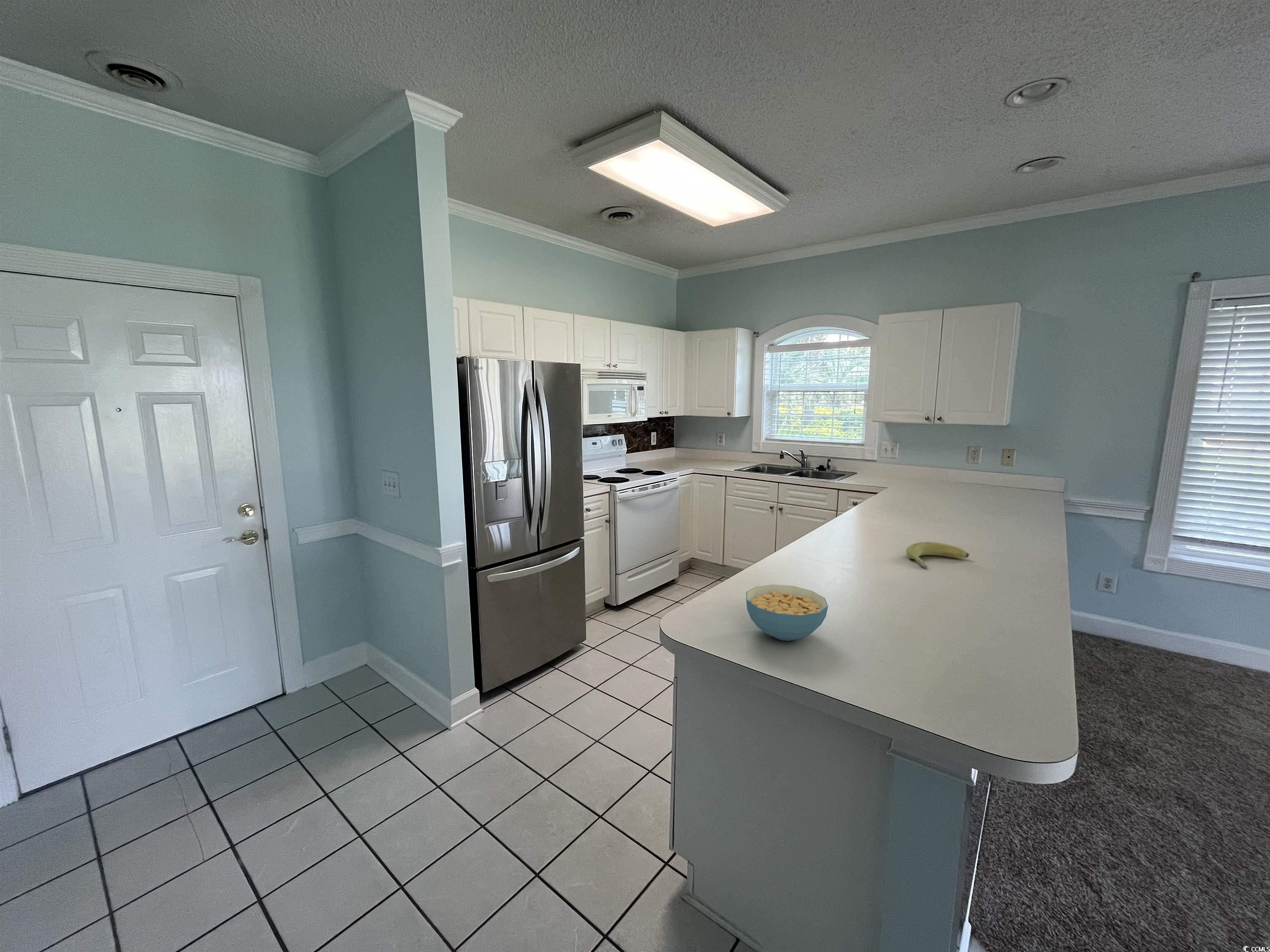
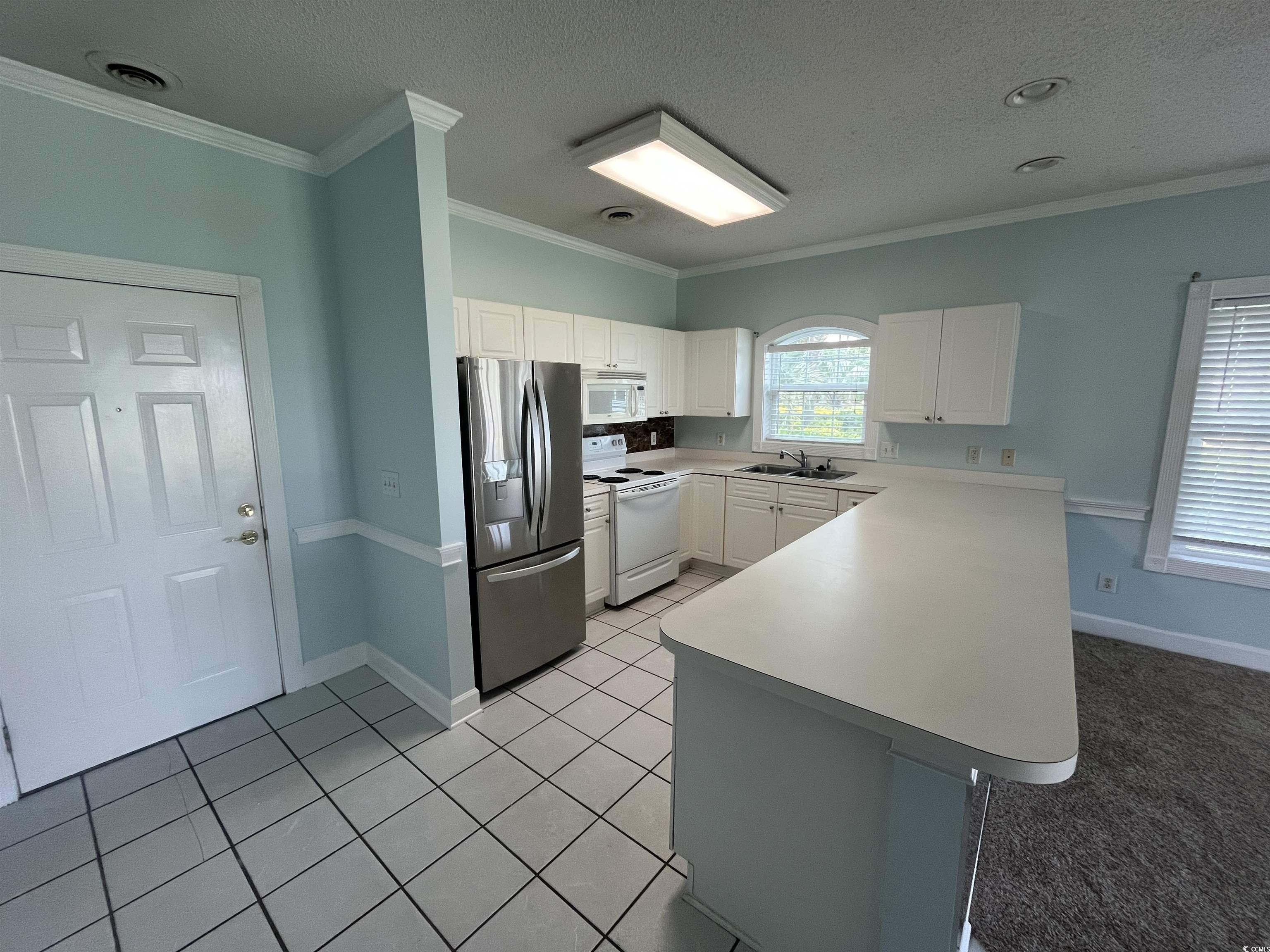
- cereal bowl [746,584,828,641]
- banana [906,542,969,568]
